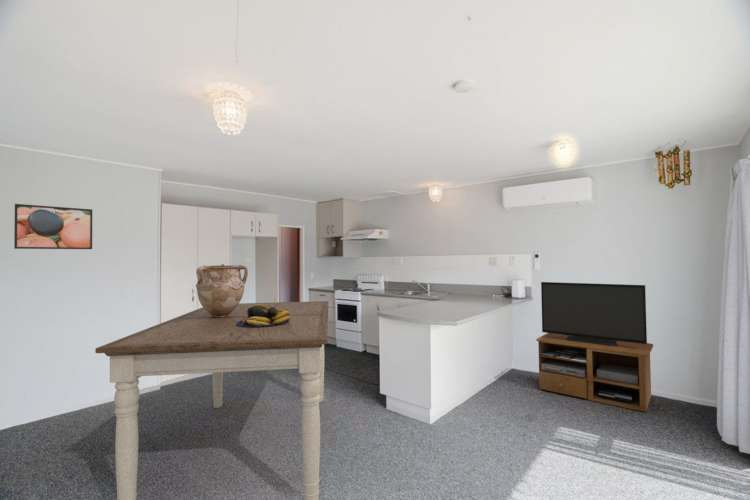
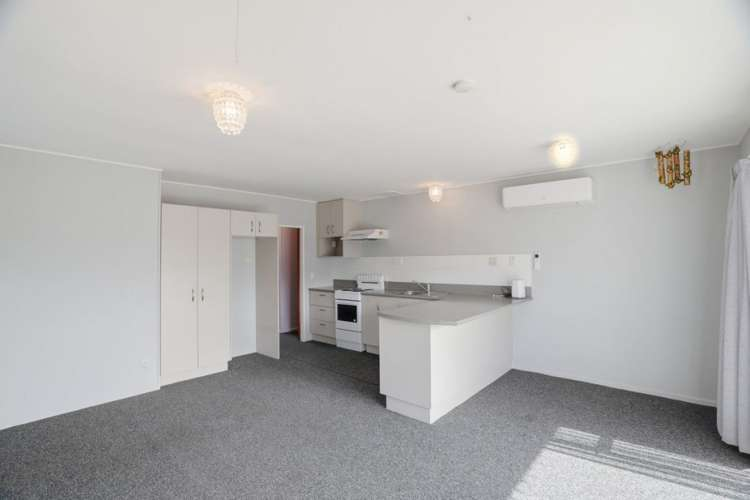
- fruit bowl [236,304,290,327]
- tv stand [536,281,654,413]
- dining table [94,300,330,500]
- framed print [13,203,93,250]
- vase [195,263,249,317]
